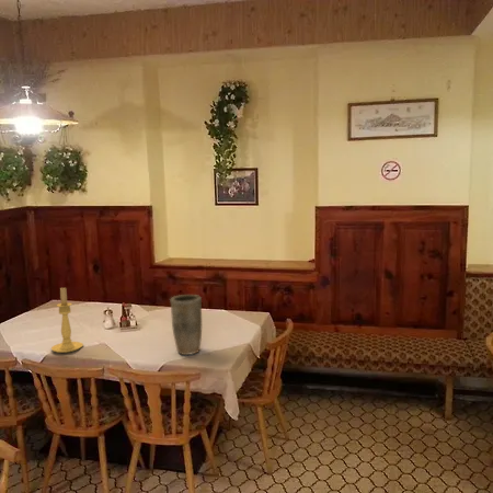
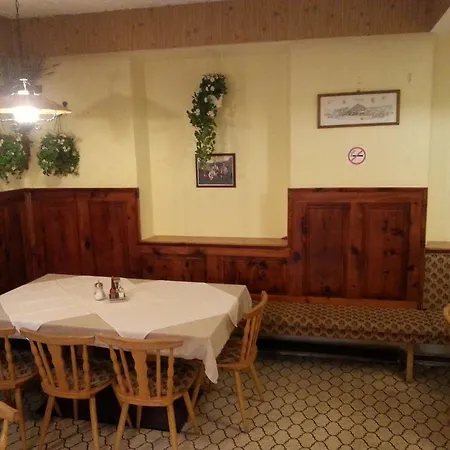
- candle holder [50,286,84,354]
- vase [169,294,203,356]
